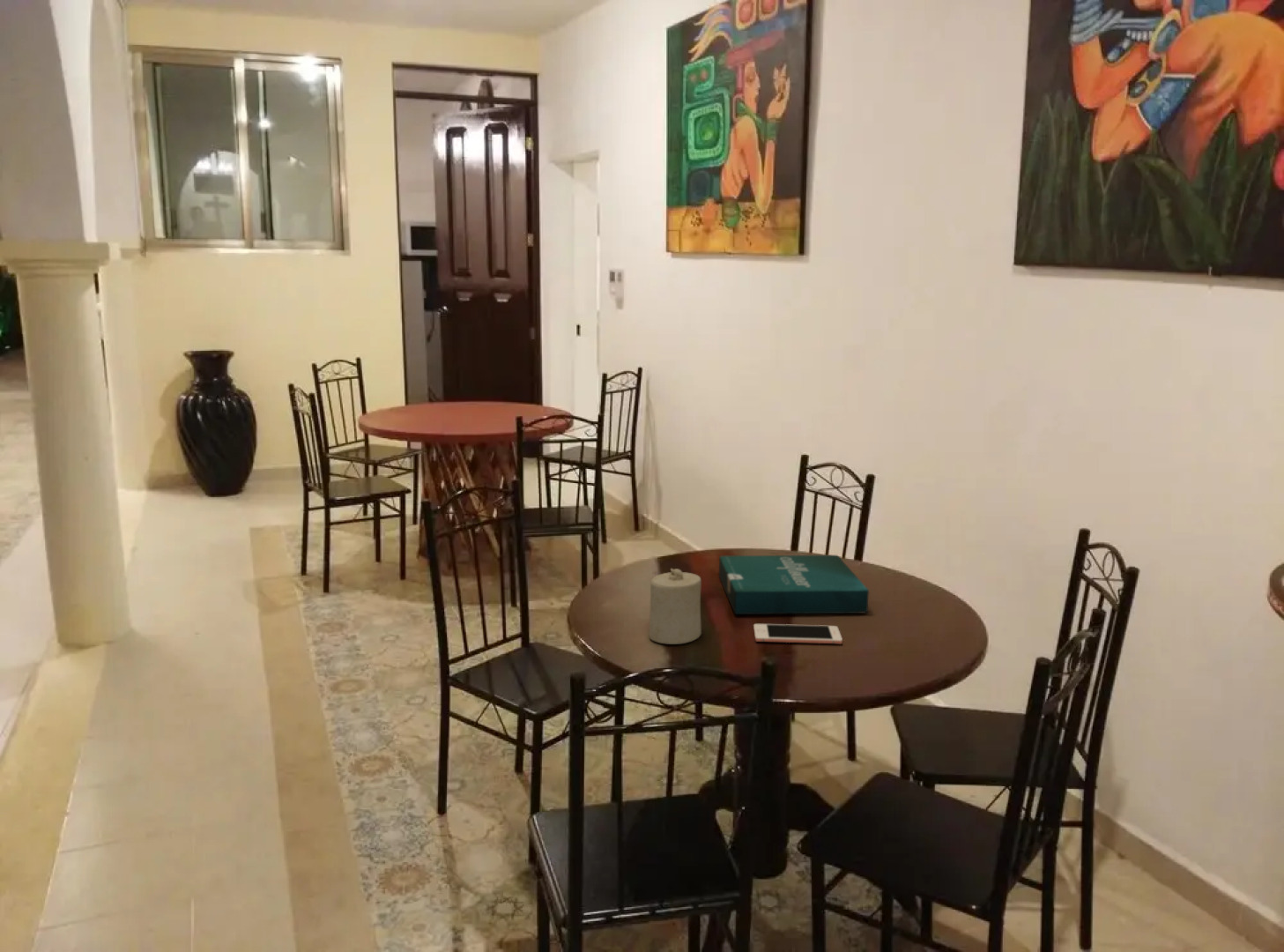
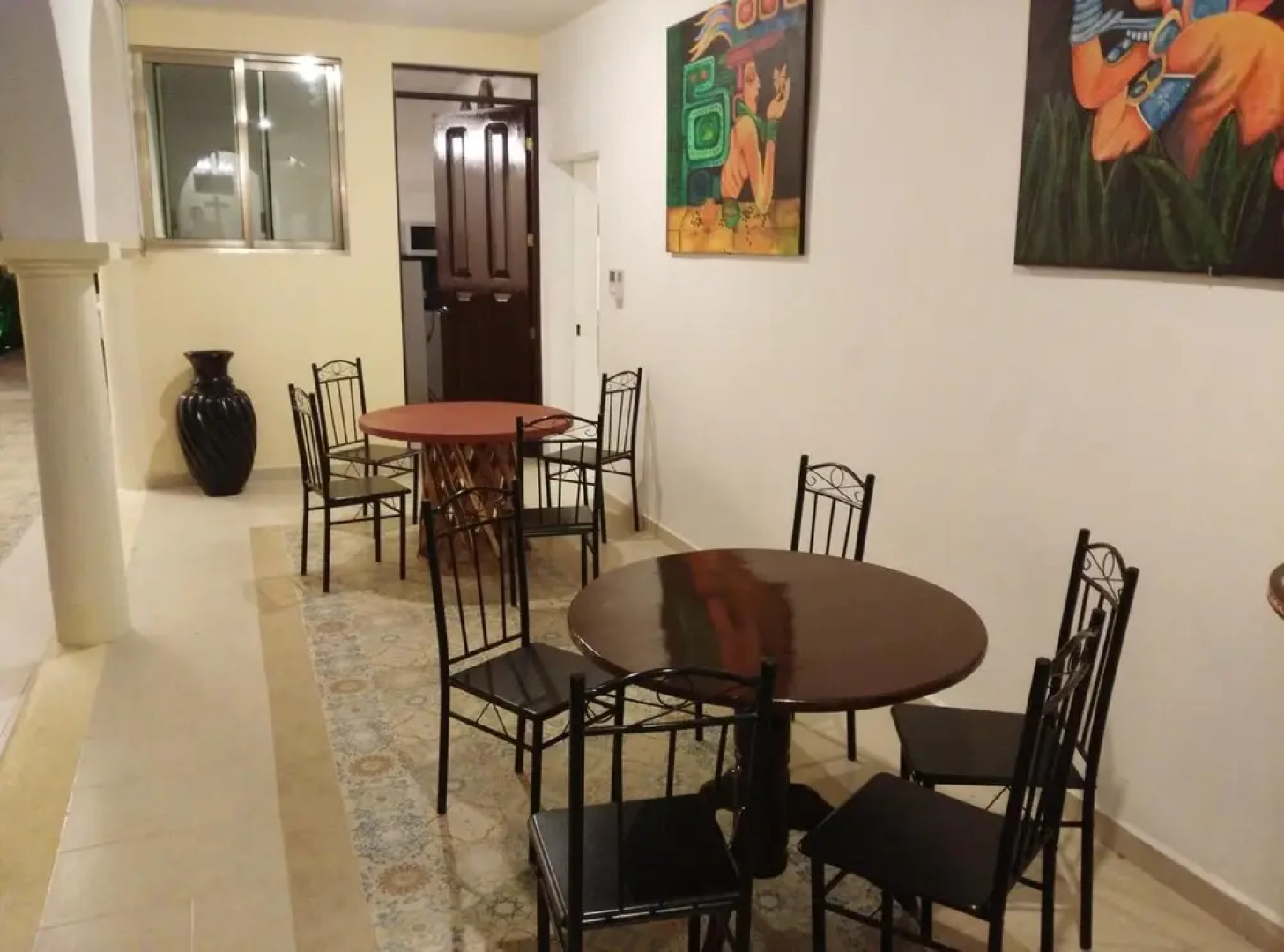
- candle [649,568,702,645]
- pizza box [718,554,870,615]
- cell phone [753,623,843,644]
